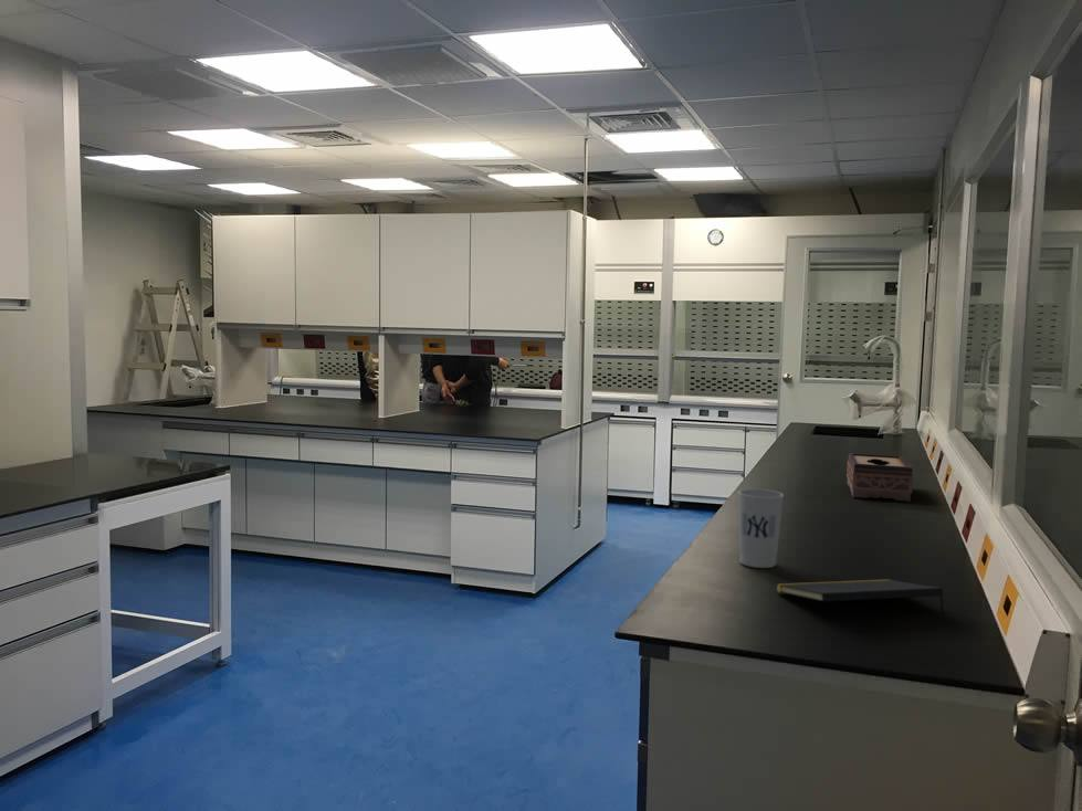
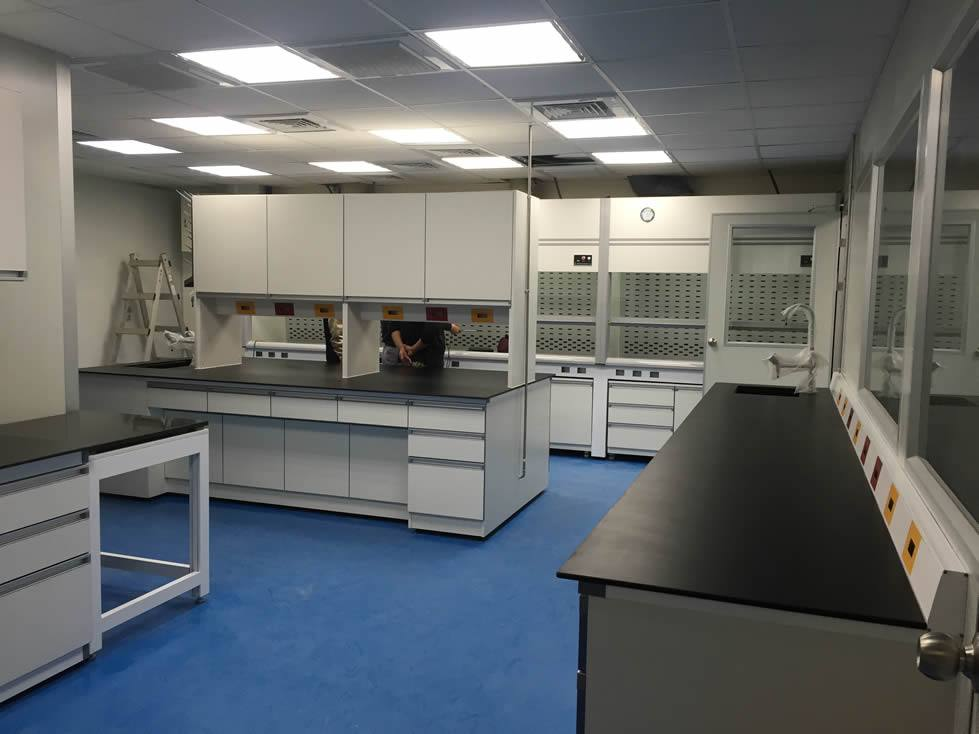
- tissue box [845,452,914,503]
- notepad [774,578,945,614]
- cup [737,488,785,569]
